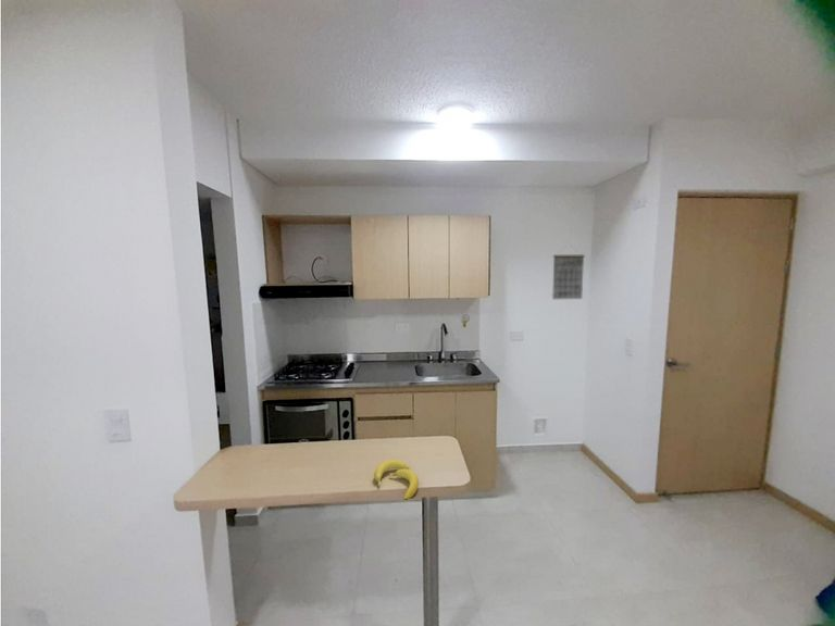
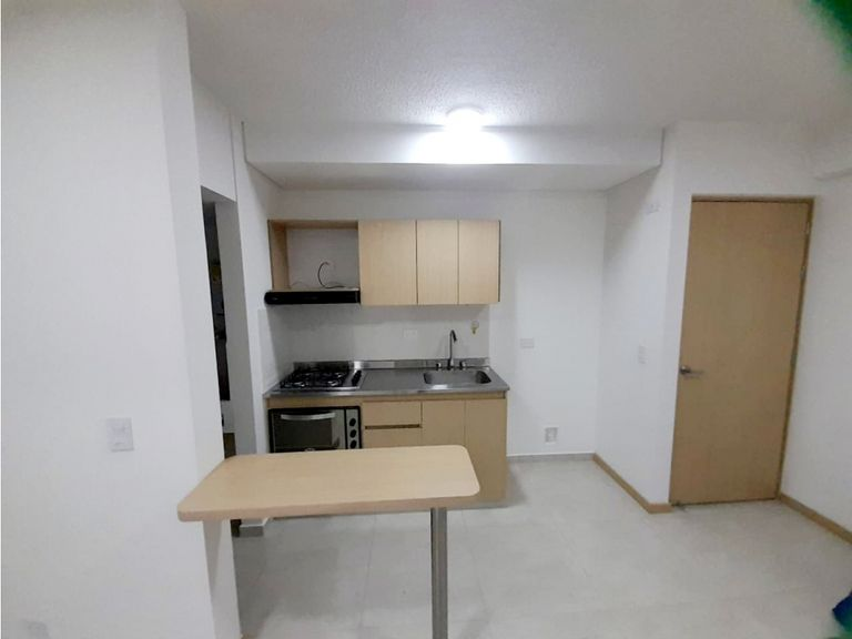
- banana [373,459,420,501]
- calendar [551,246,586,300]
